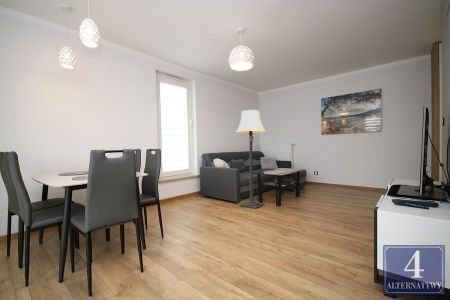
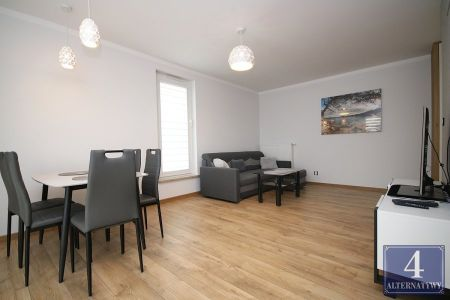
- lamp [235,109,267,210]
